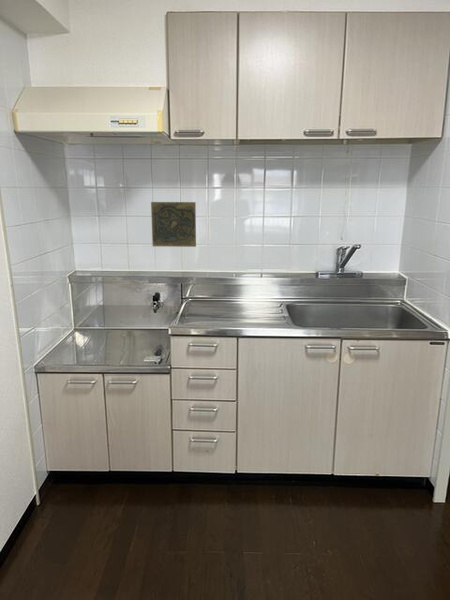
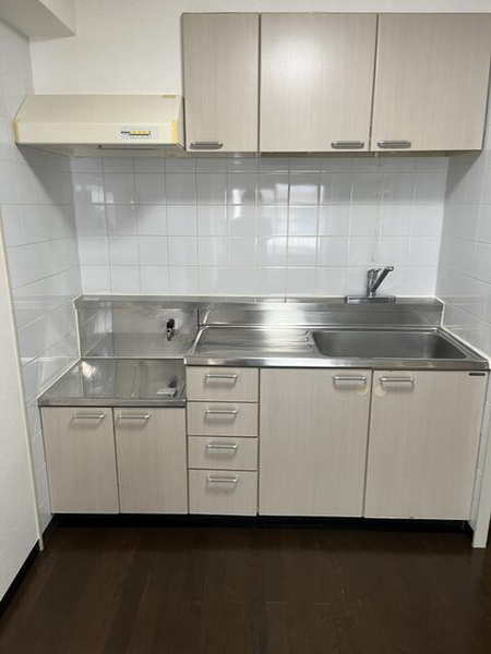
- decorative tile [150,201,197,248]
